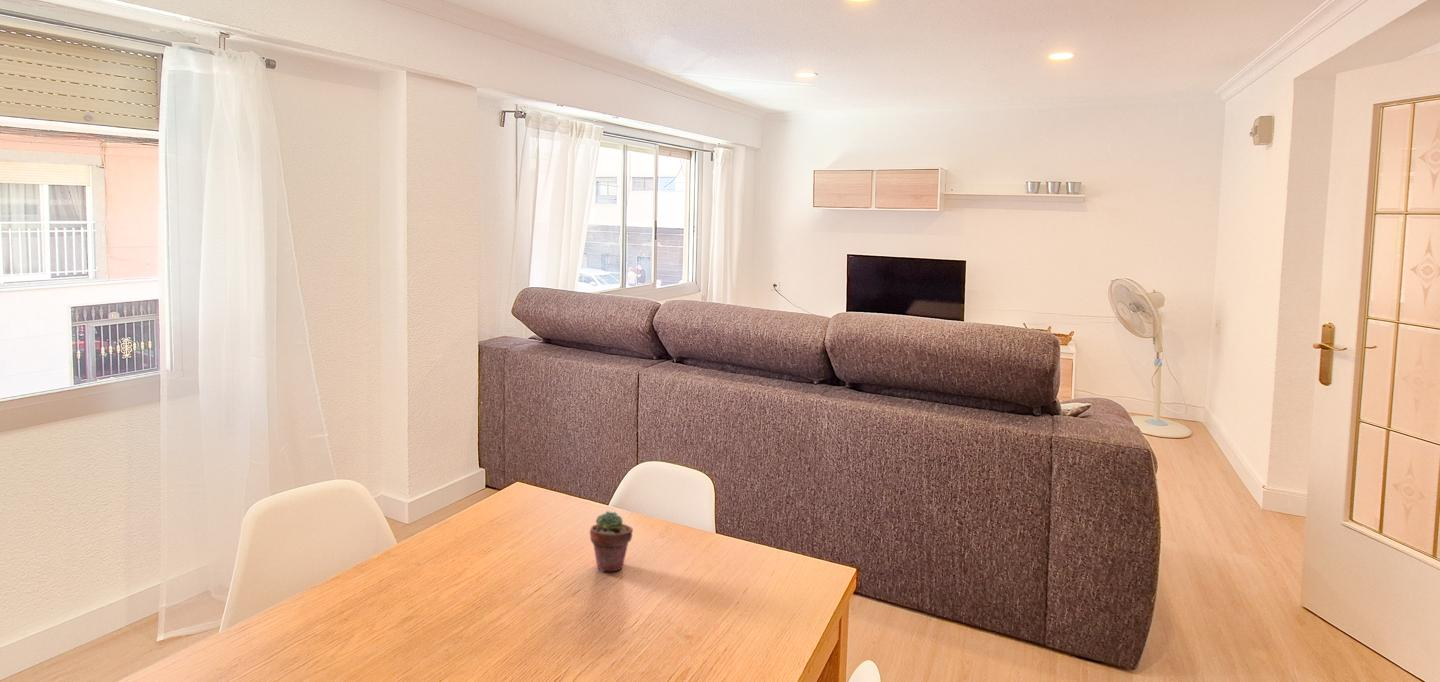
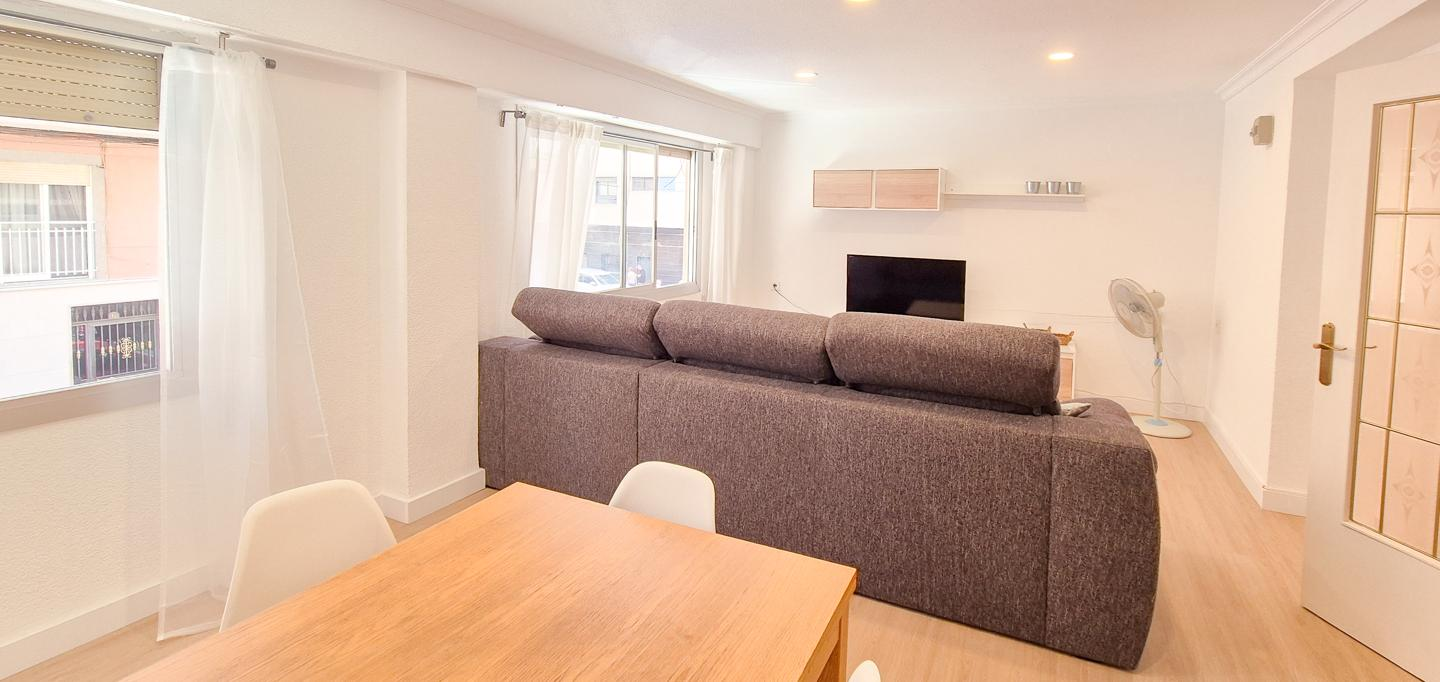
- potted succulent [589,510,634,573]
